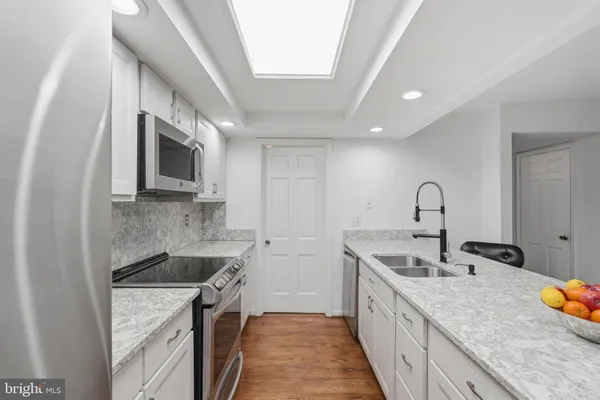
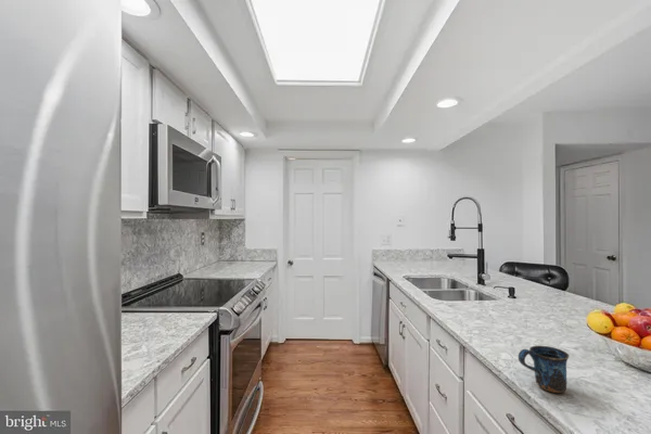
+ mug [518,345,570,394]
